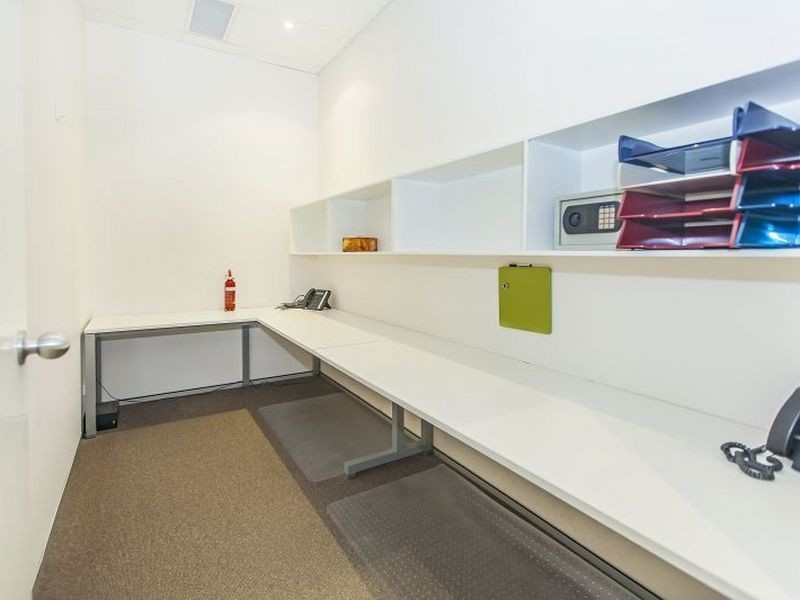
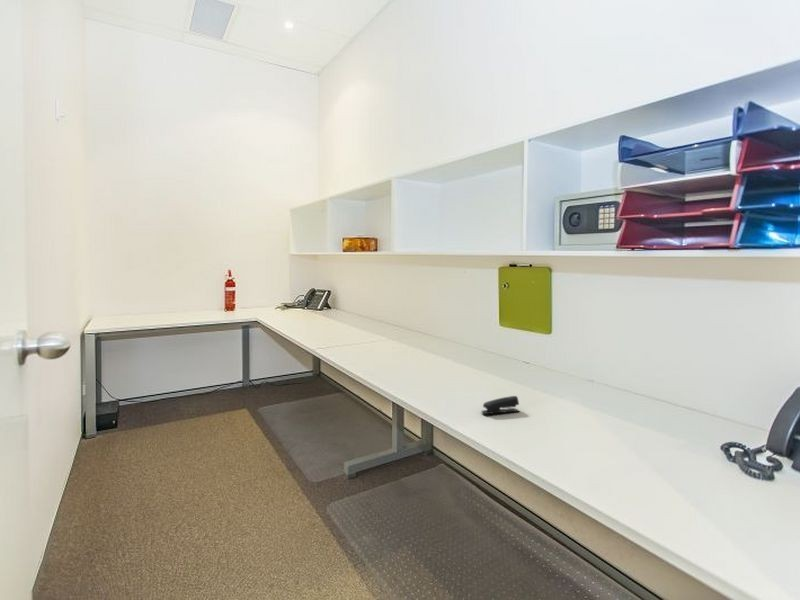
+ stapler [480,395,520,415]
